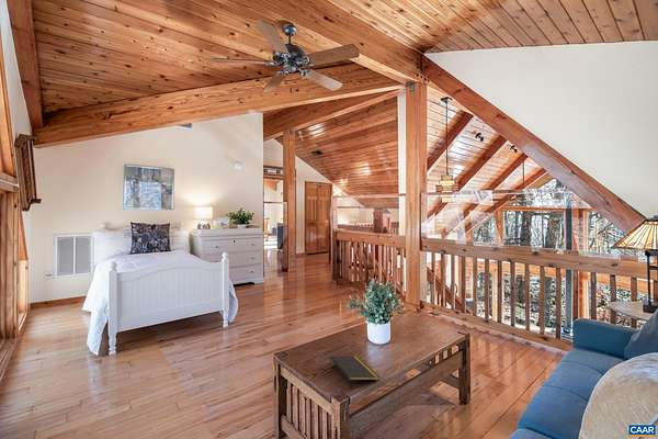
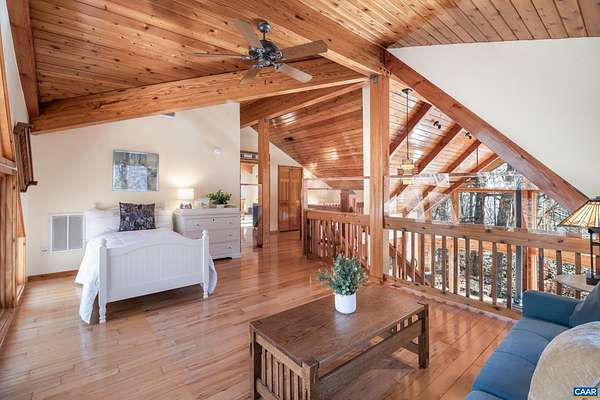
- notepad [329,354,381,389]
